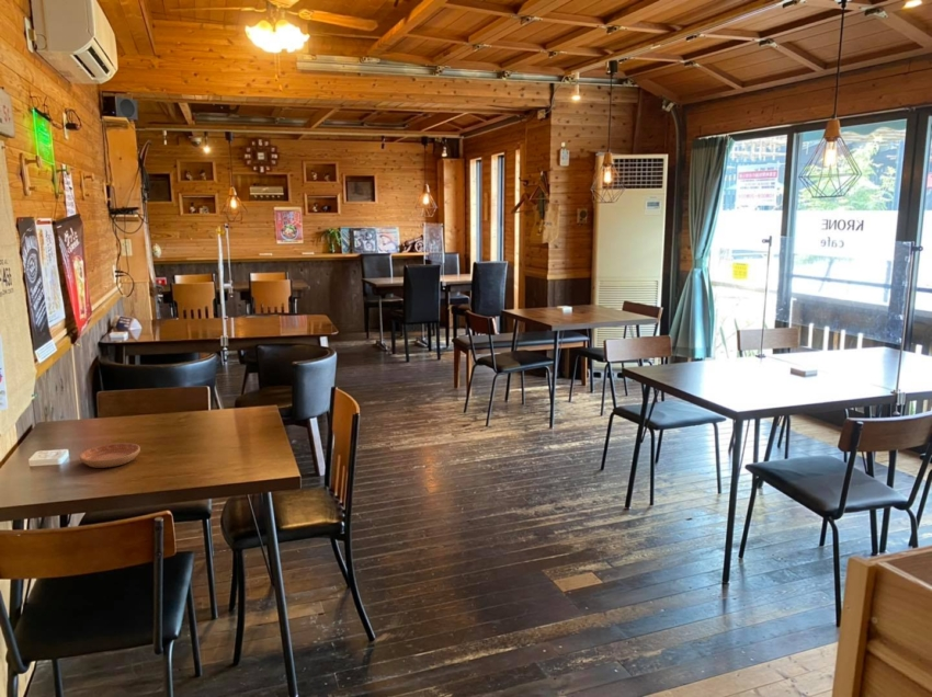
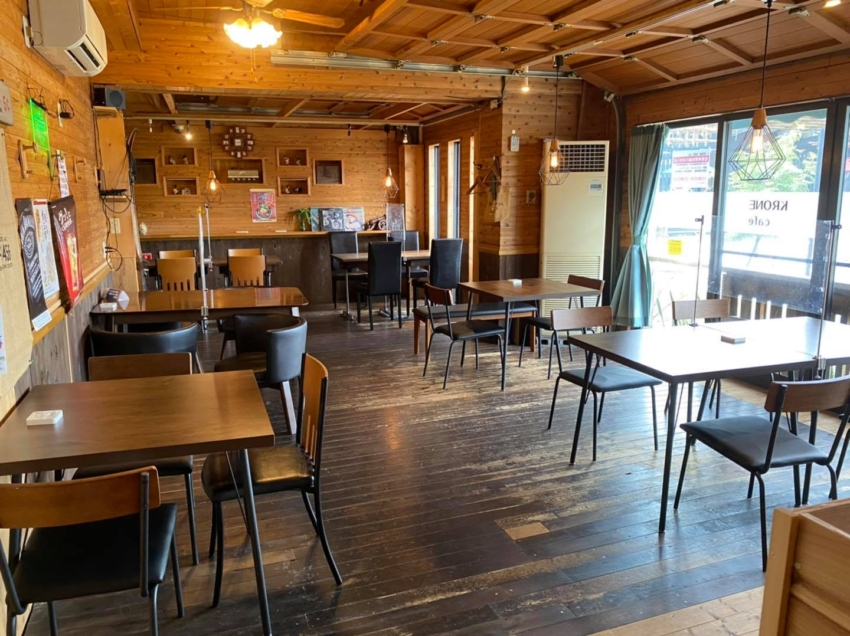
- saucer [79,442,141,469]
